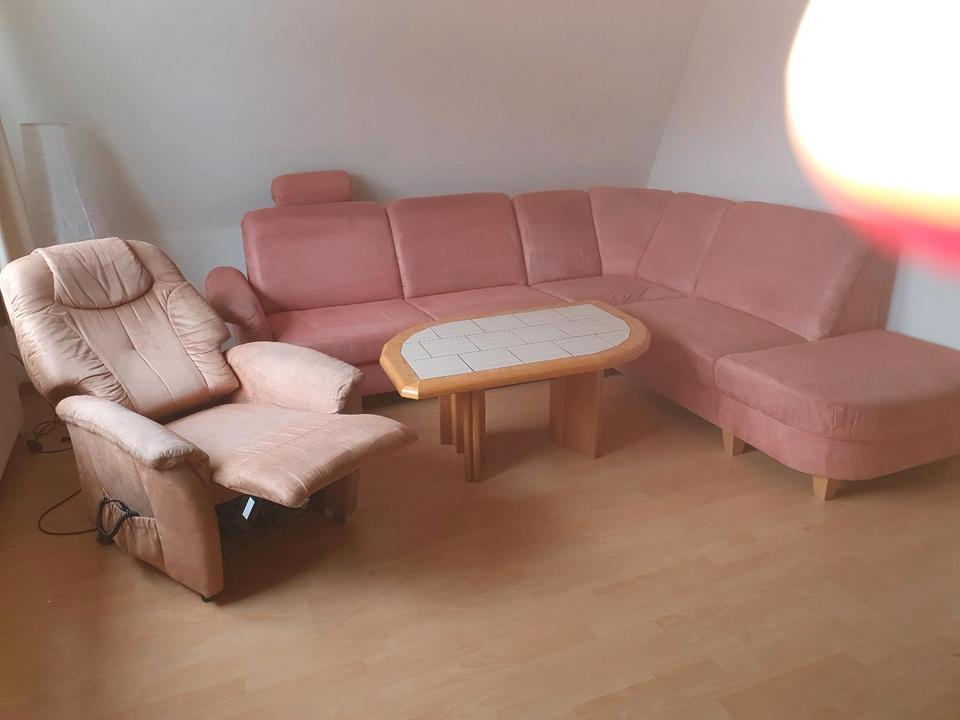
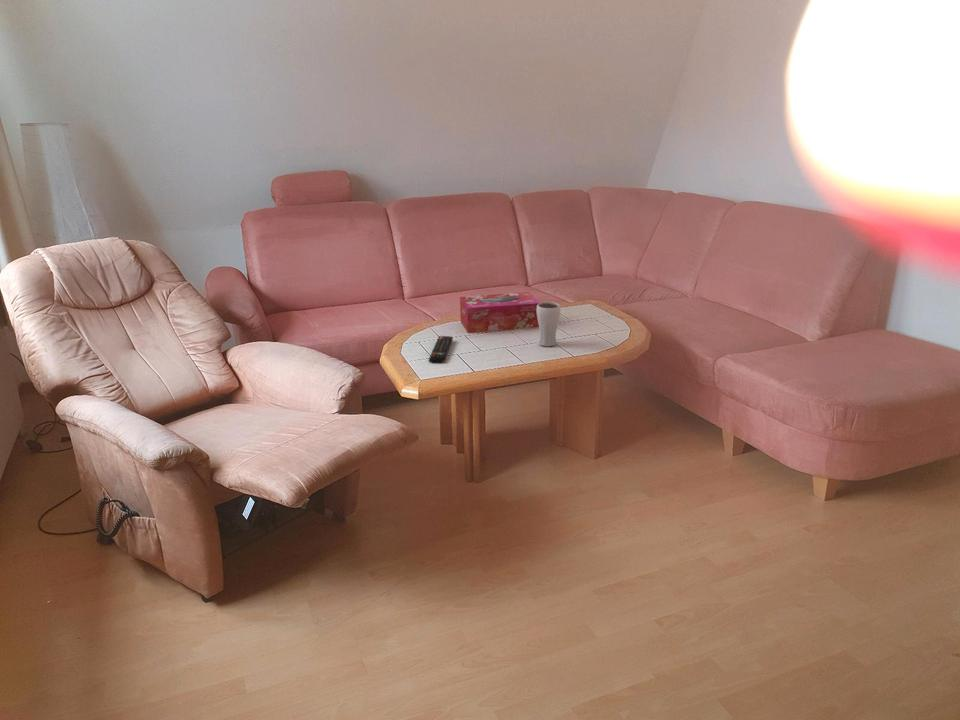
+ tissue box [459,291,541,334]
+ drinking glass [537,301,561,347]
+ remote control [428,335,454,364]
